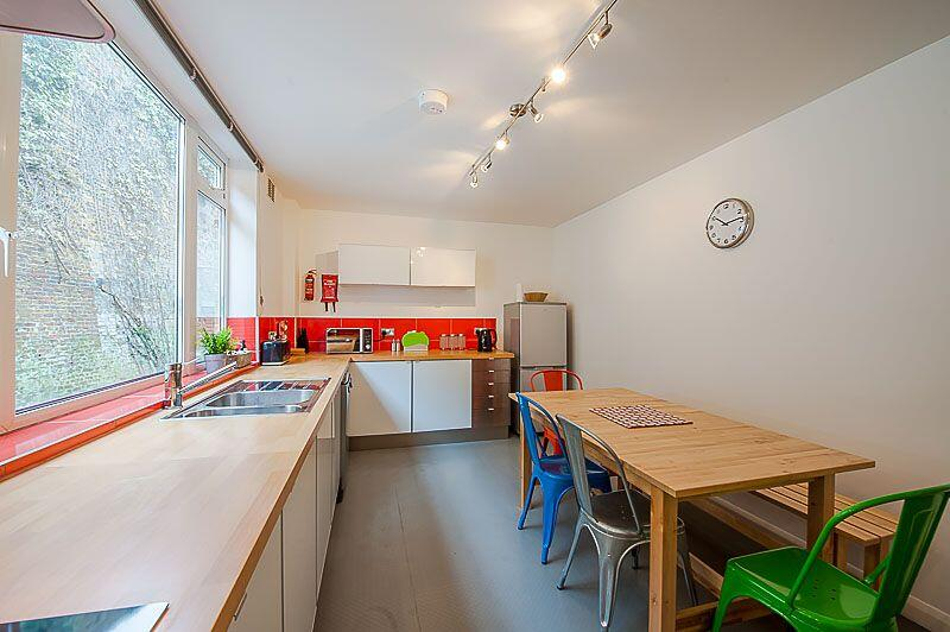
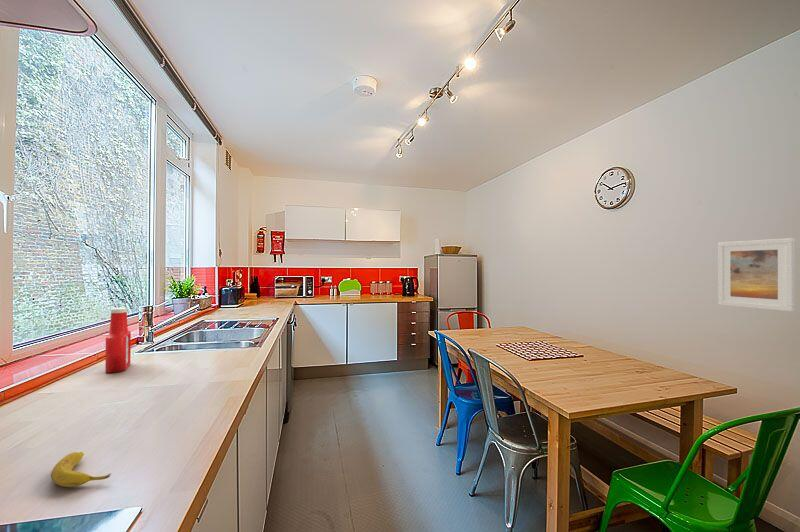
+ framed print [717,237,796,312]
+ banana [50,451,112,488]
+ soap bottle [104,307,132,374]
